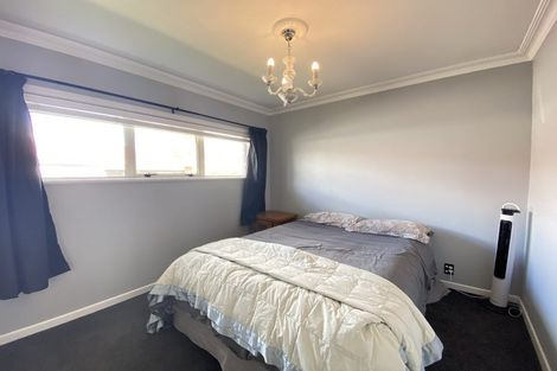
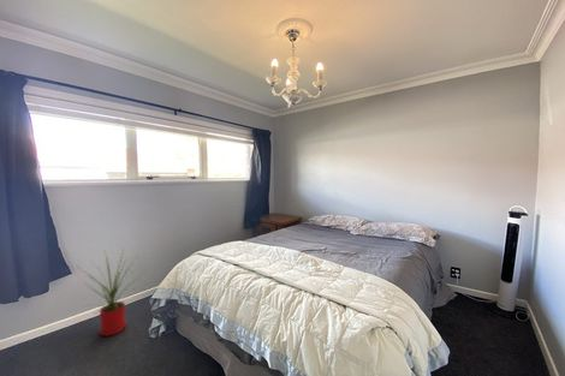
+ house plant [77,246,147,338]
